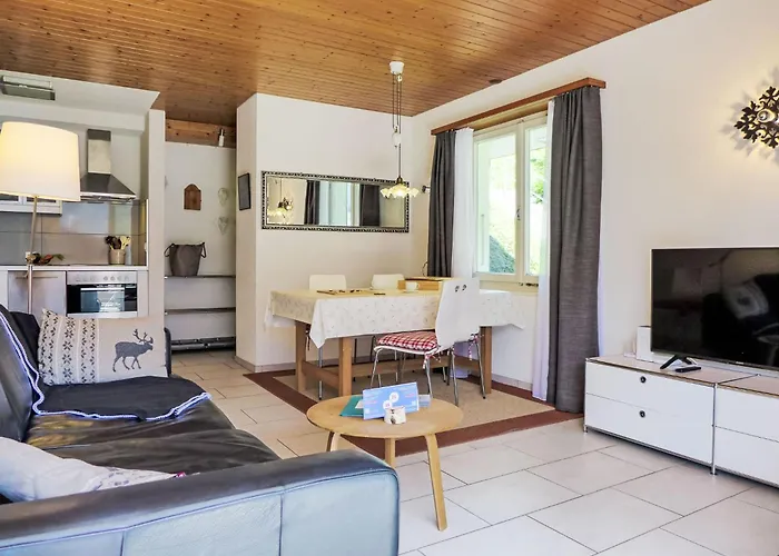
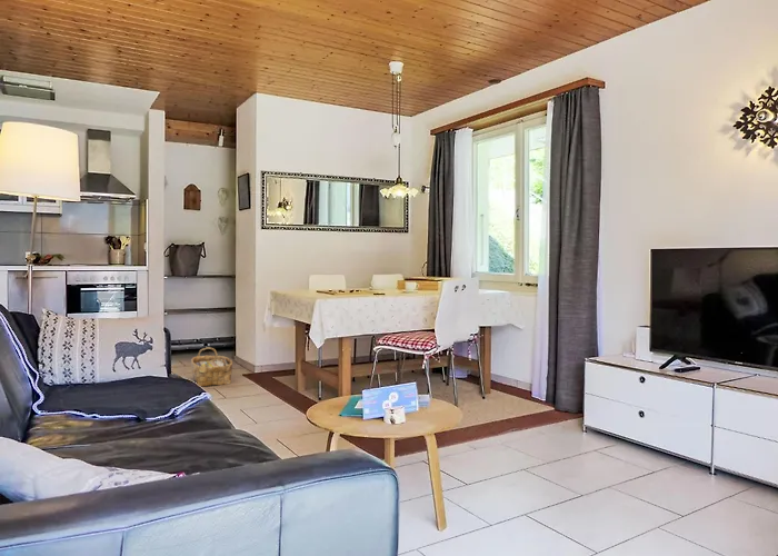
+ woven basket [190,346,233,388]
